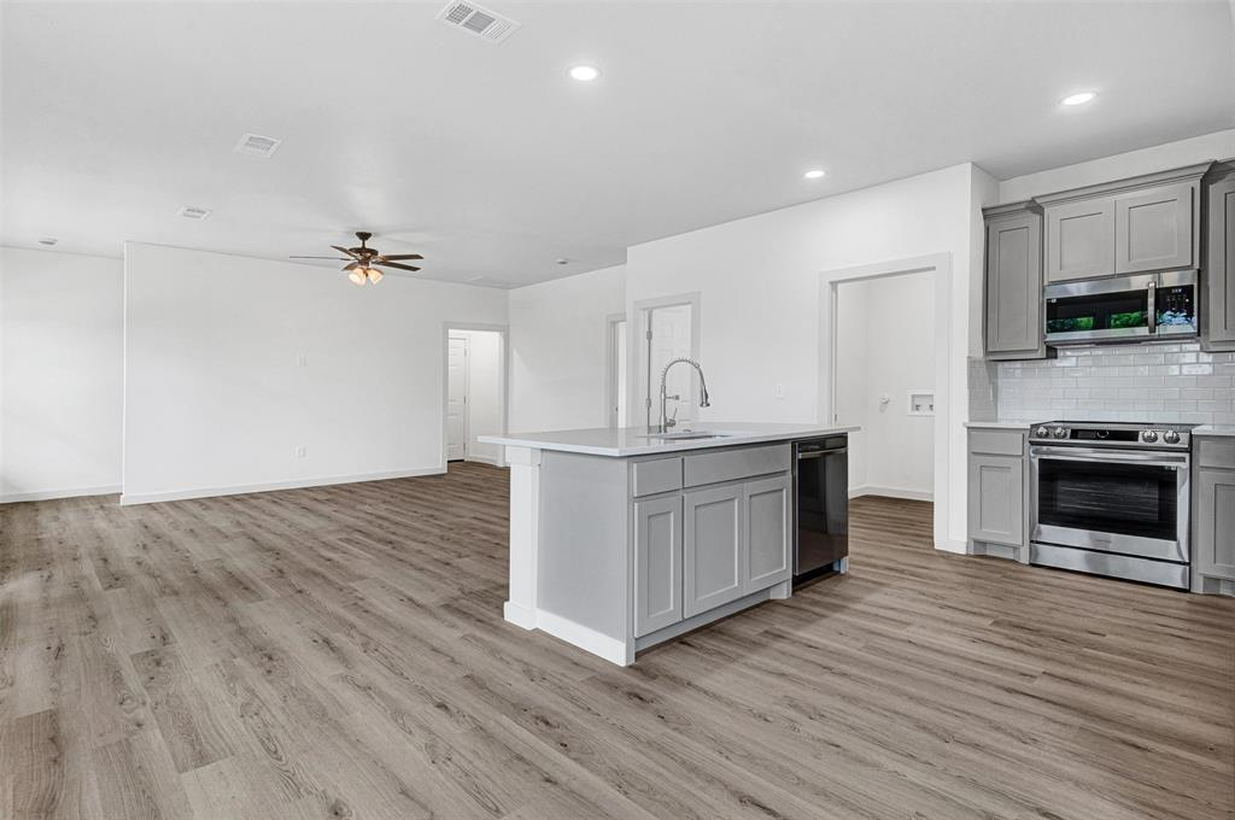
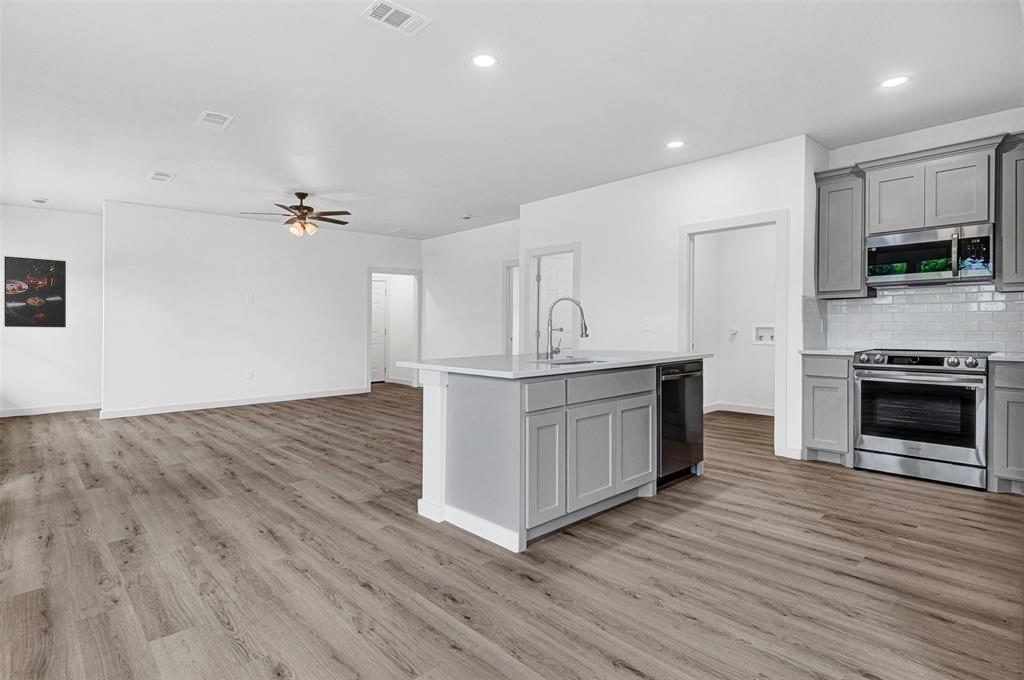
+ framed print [3,255,67,328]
